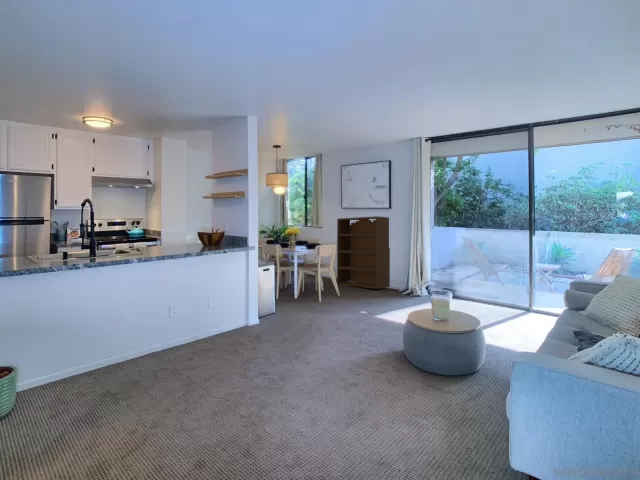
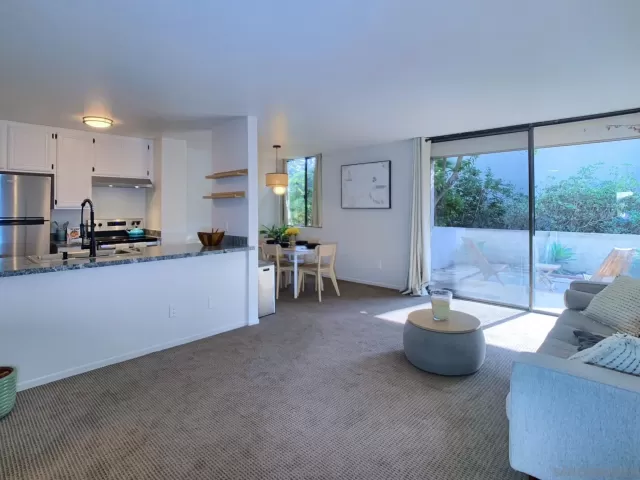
- bookshelf [336,215,391,290]
